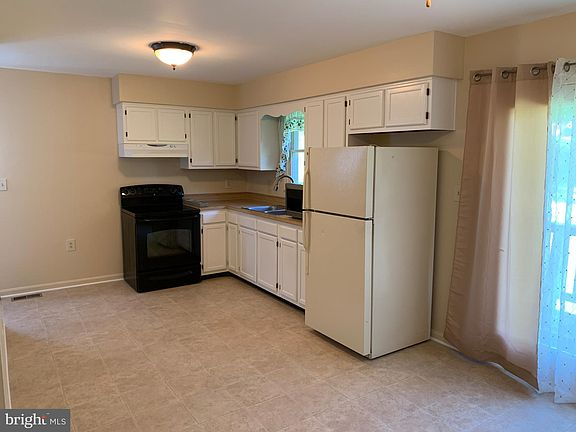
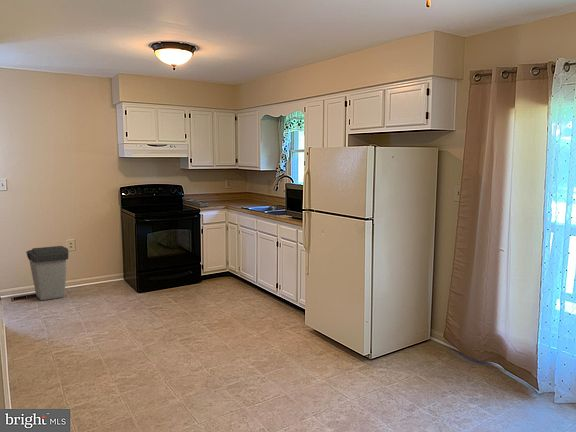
+ trash can [25,245,69,301]
